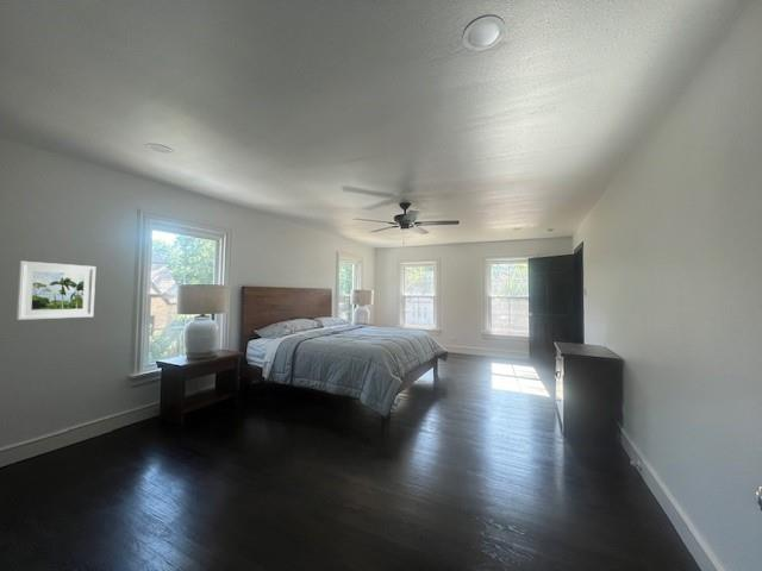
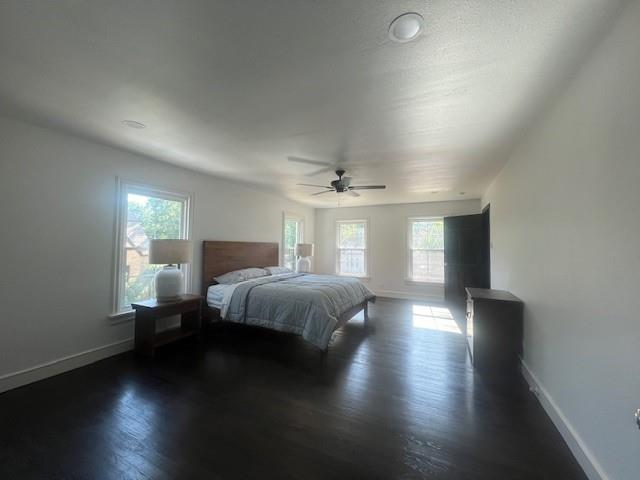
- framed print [15,261,96,321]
